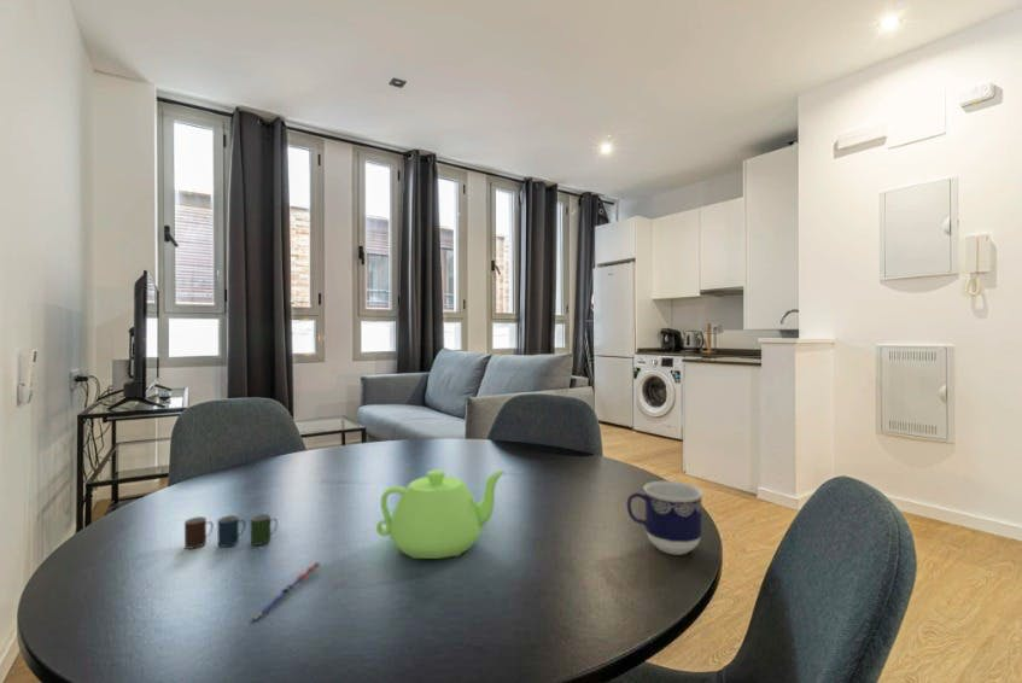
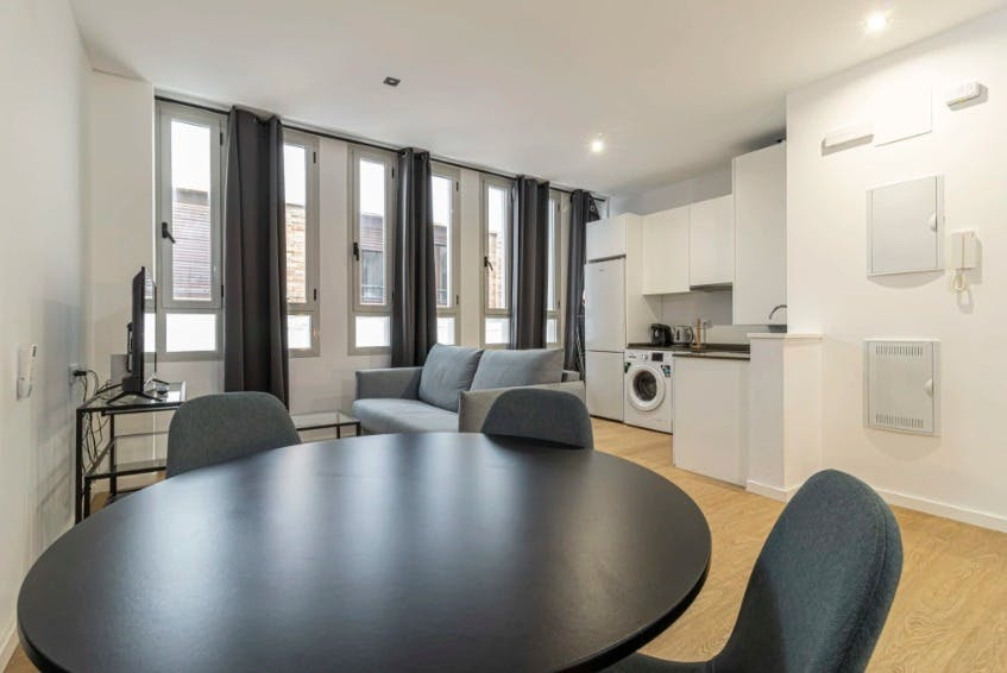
- pen [250,561,322,621]
- cup [183,513,279,550]
- teapot [375,469,507,560]
- cup [626,480,705,555]
